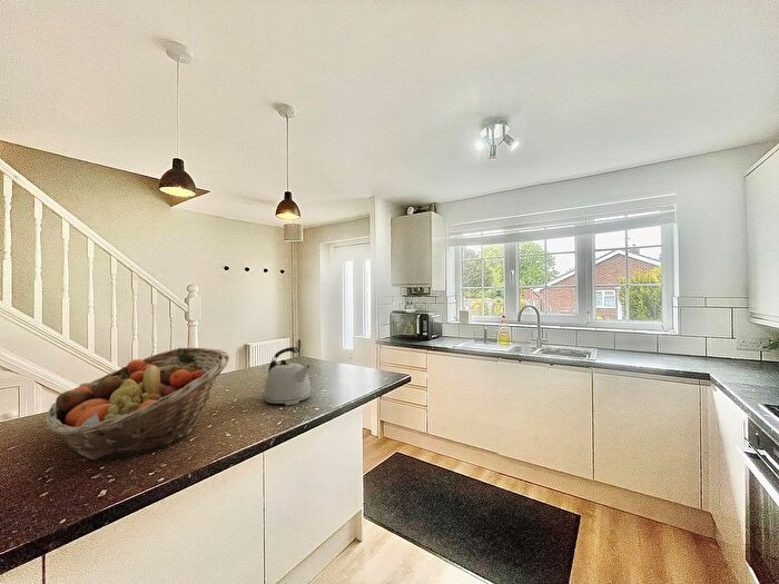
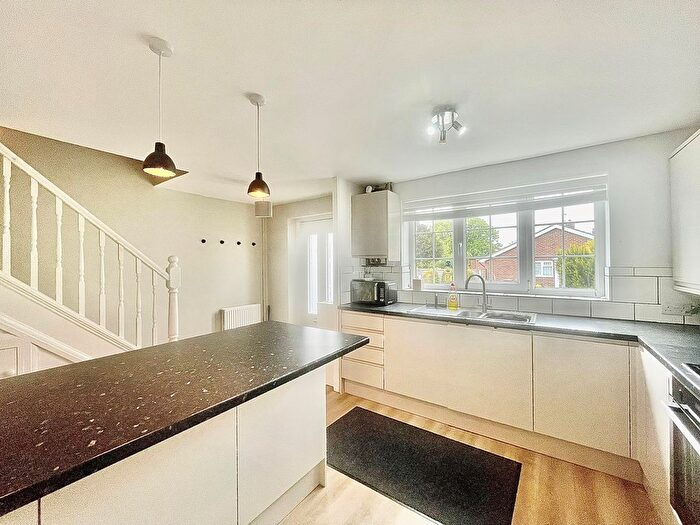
- fruit basket [45,346,230,461]
- kettle [263,346,312,406]
